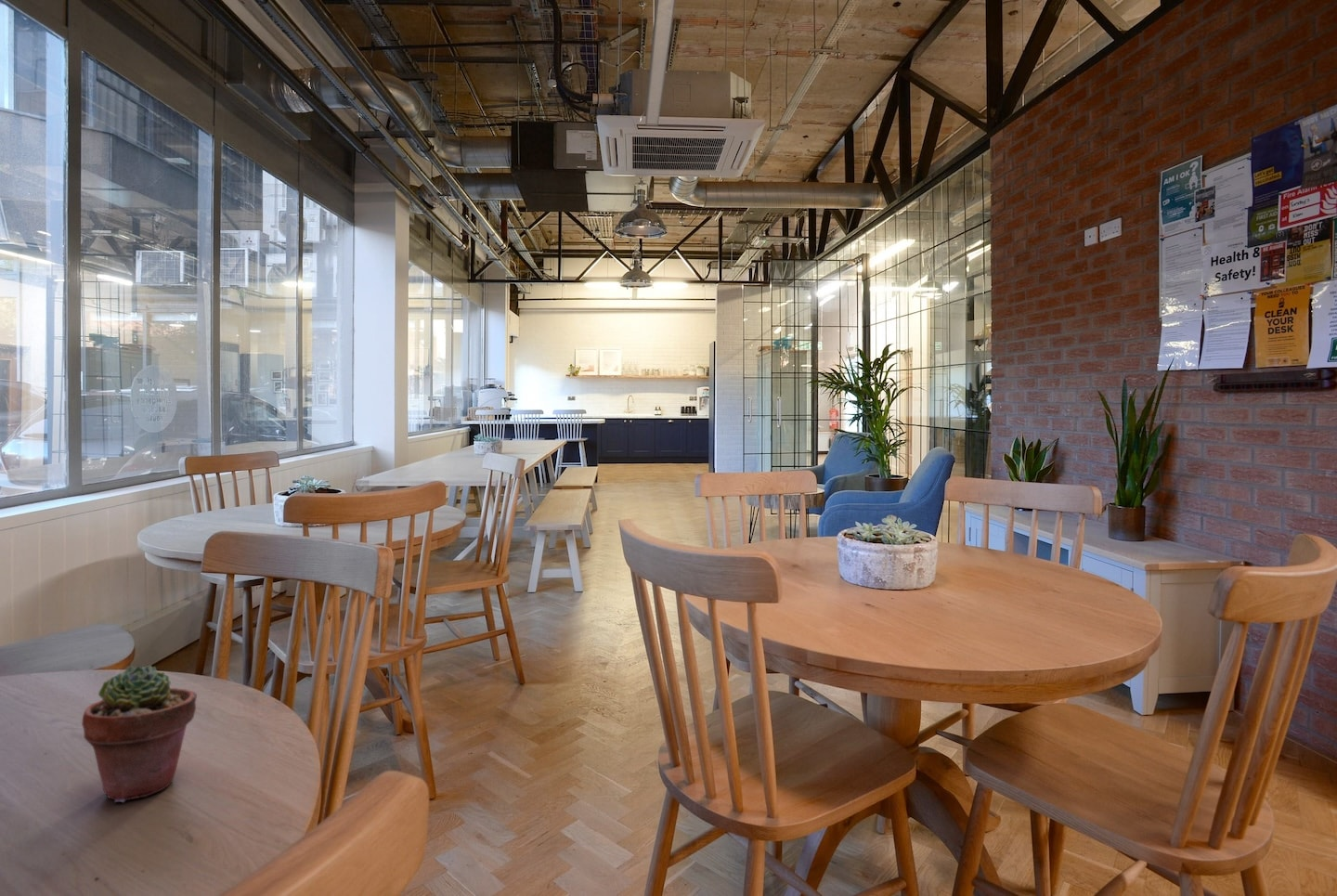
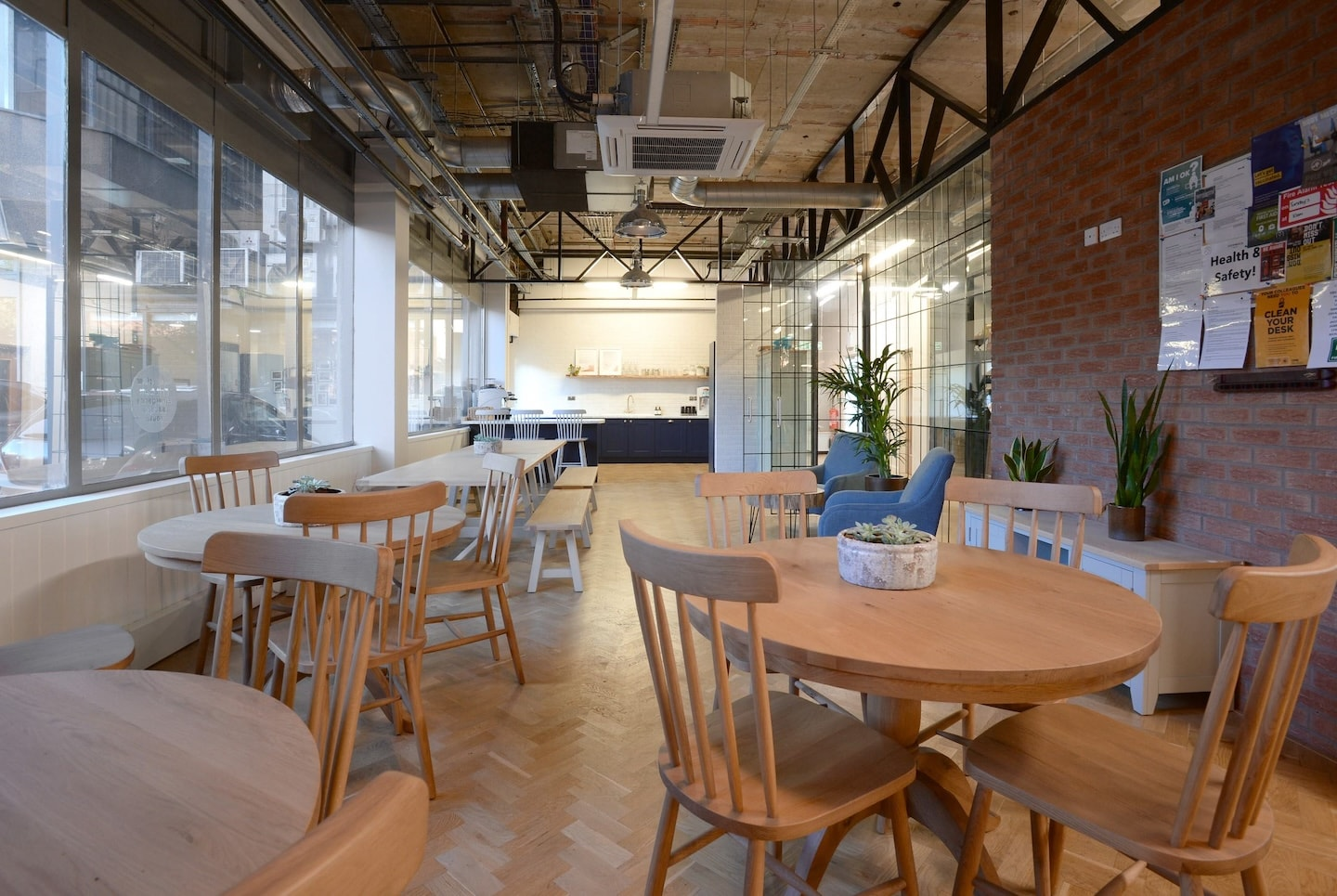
- potted succulent [81,665,198,804]
